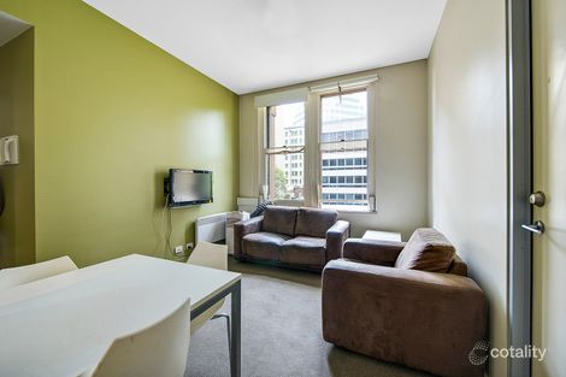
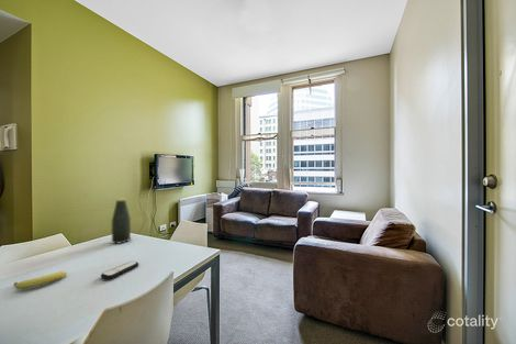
+ bottle [111,198,132,245]
+ fruit [12,270,68,290]
+ remote control [100,260,139,280]
